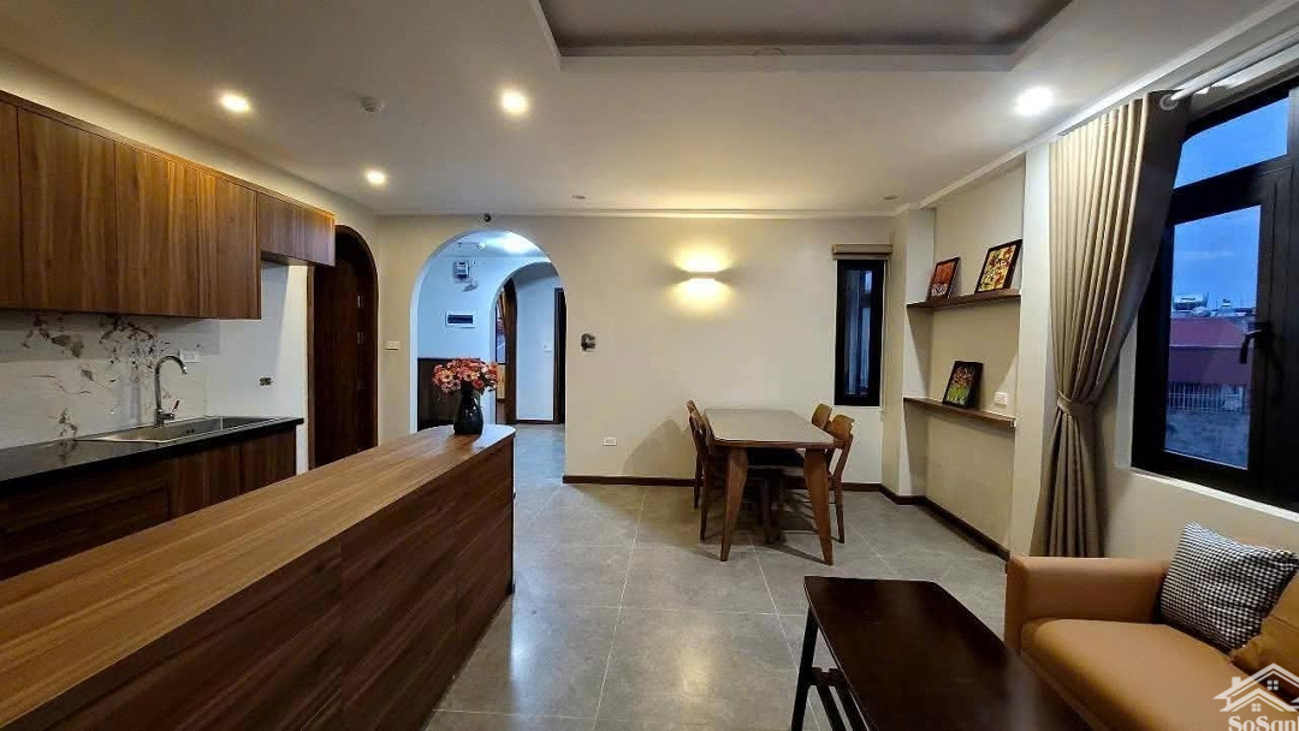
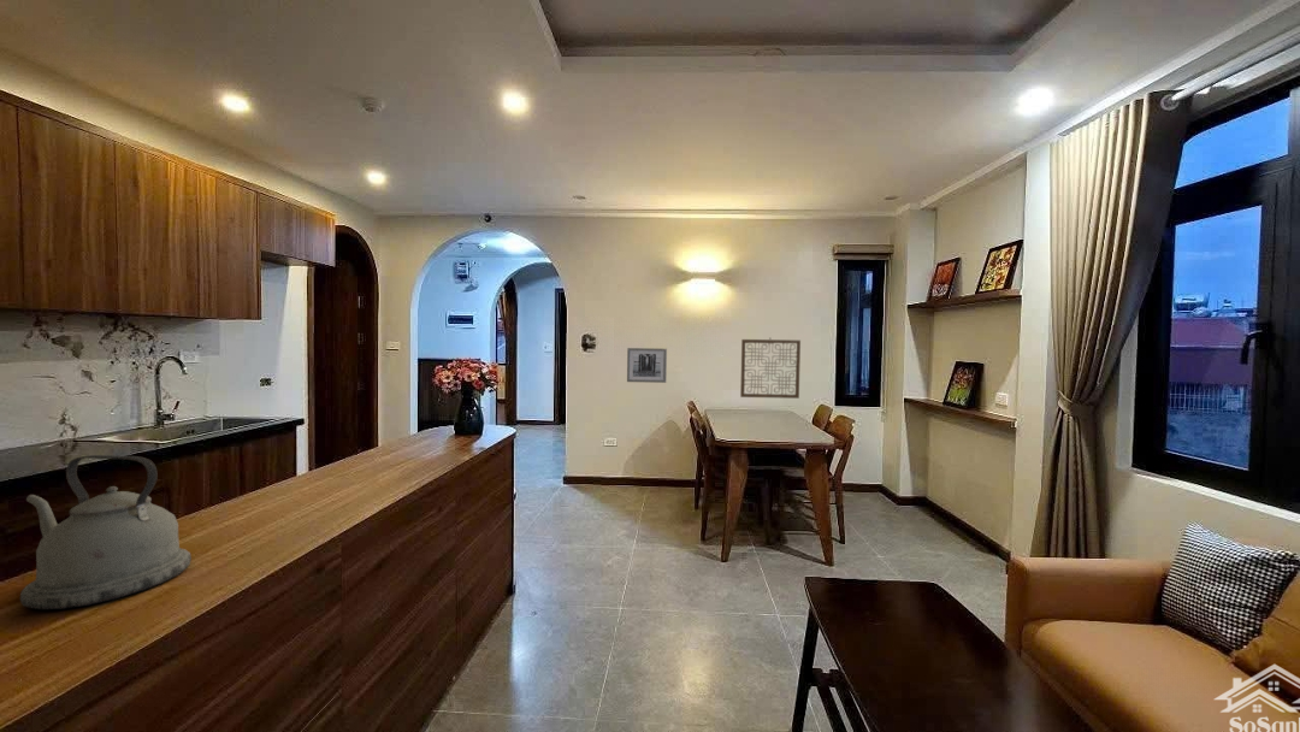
+ kettle [19,454,193,610]
+ wall art [626,347,668,384]
+ wall art [739,338,802,400]
